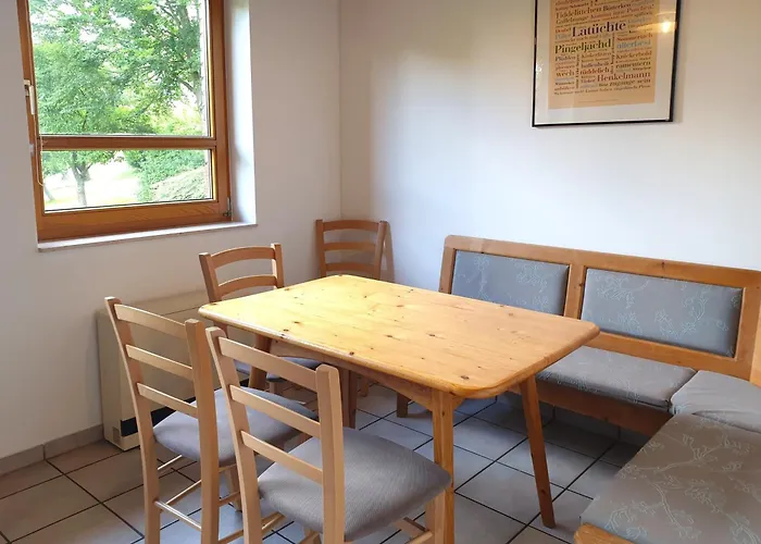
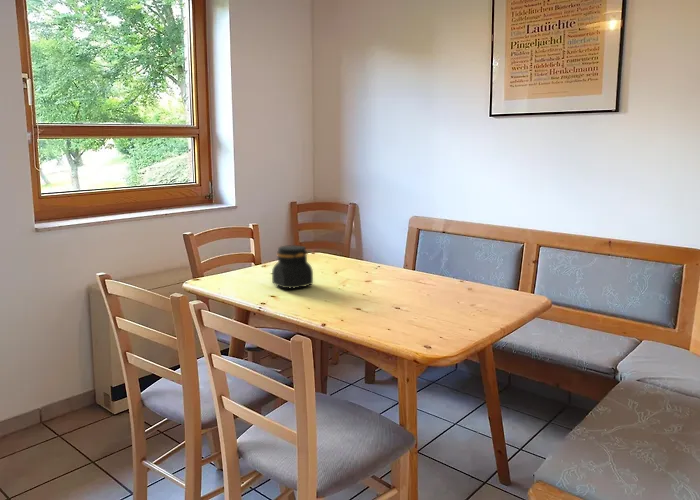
+ jar [271,244,314,290]
